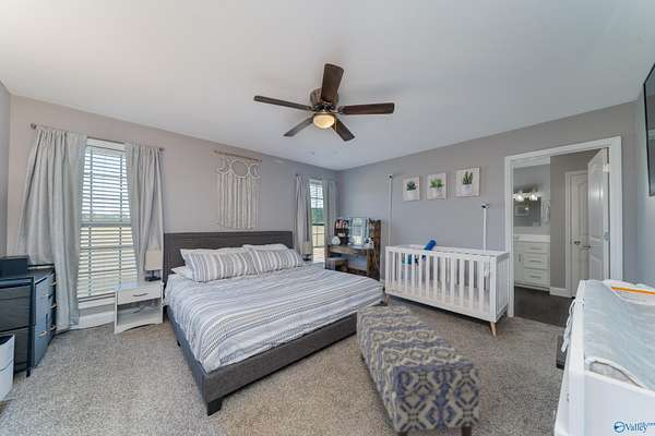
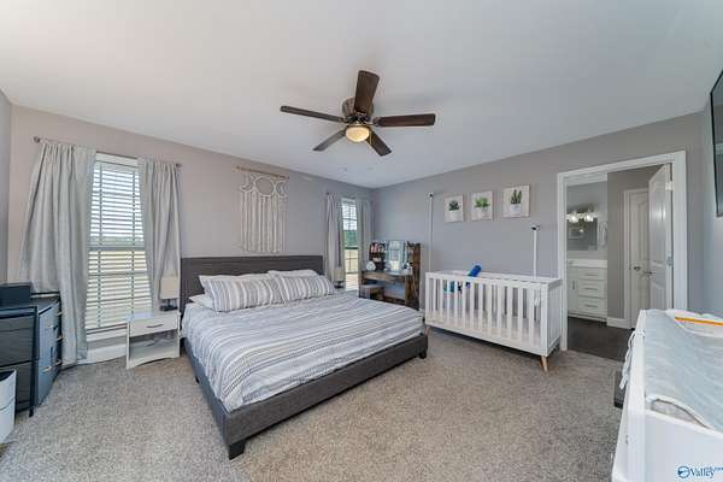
- bench [356,305,480,436]
